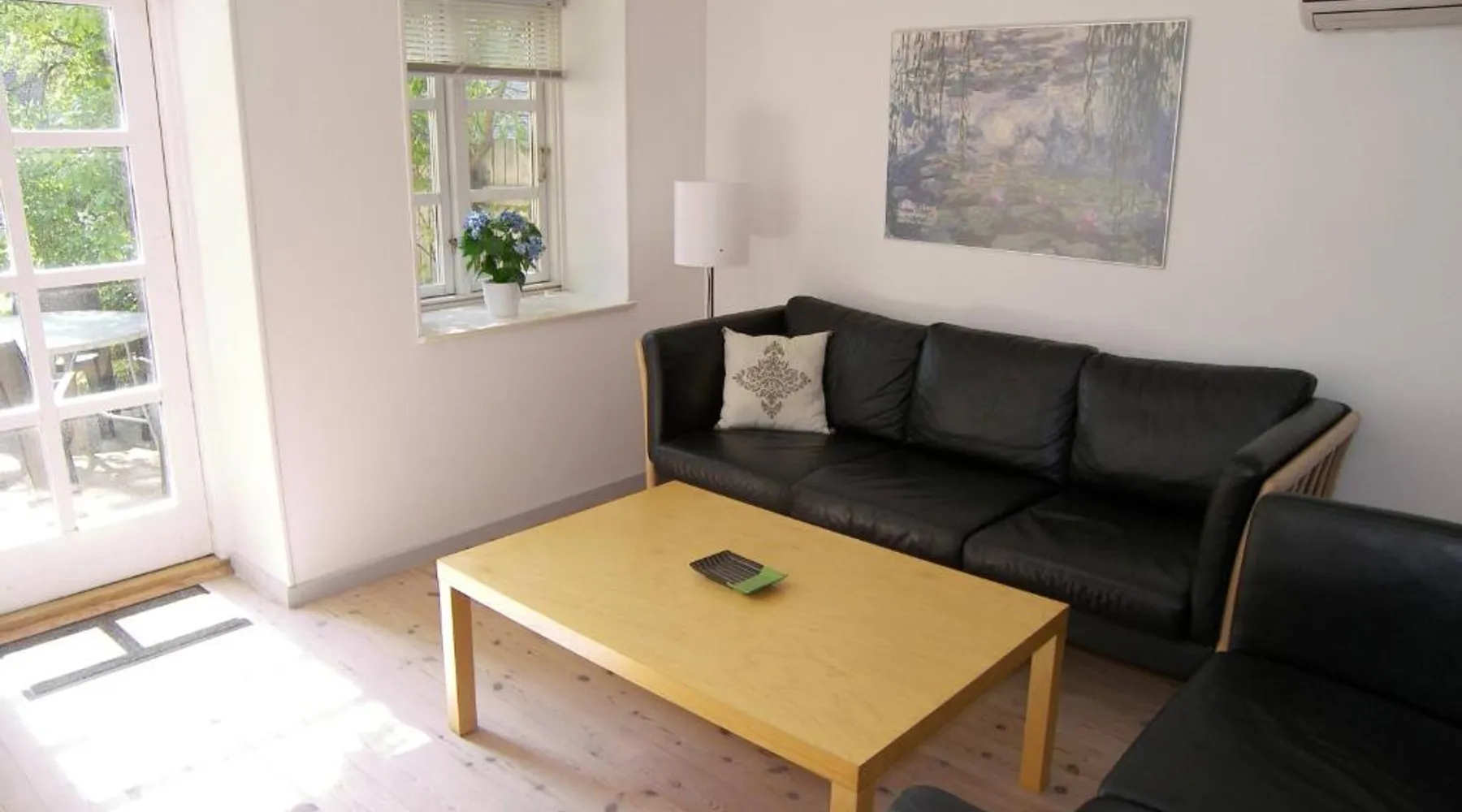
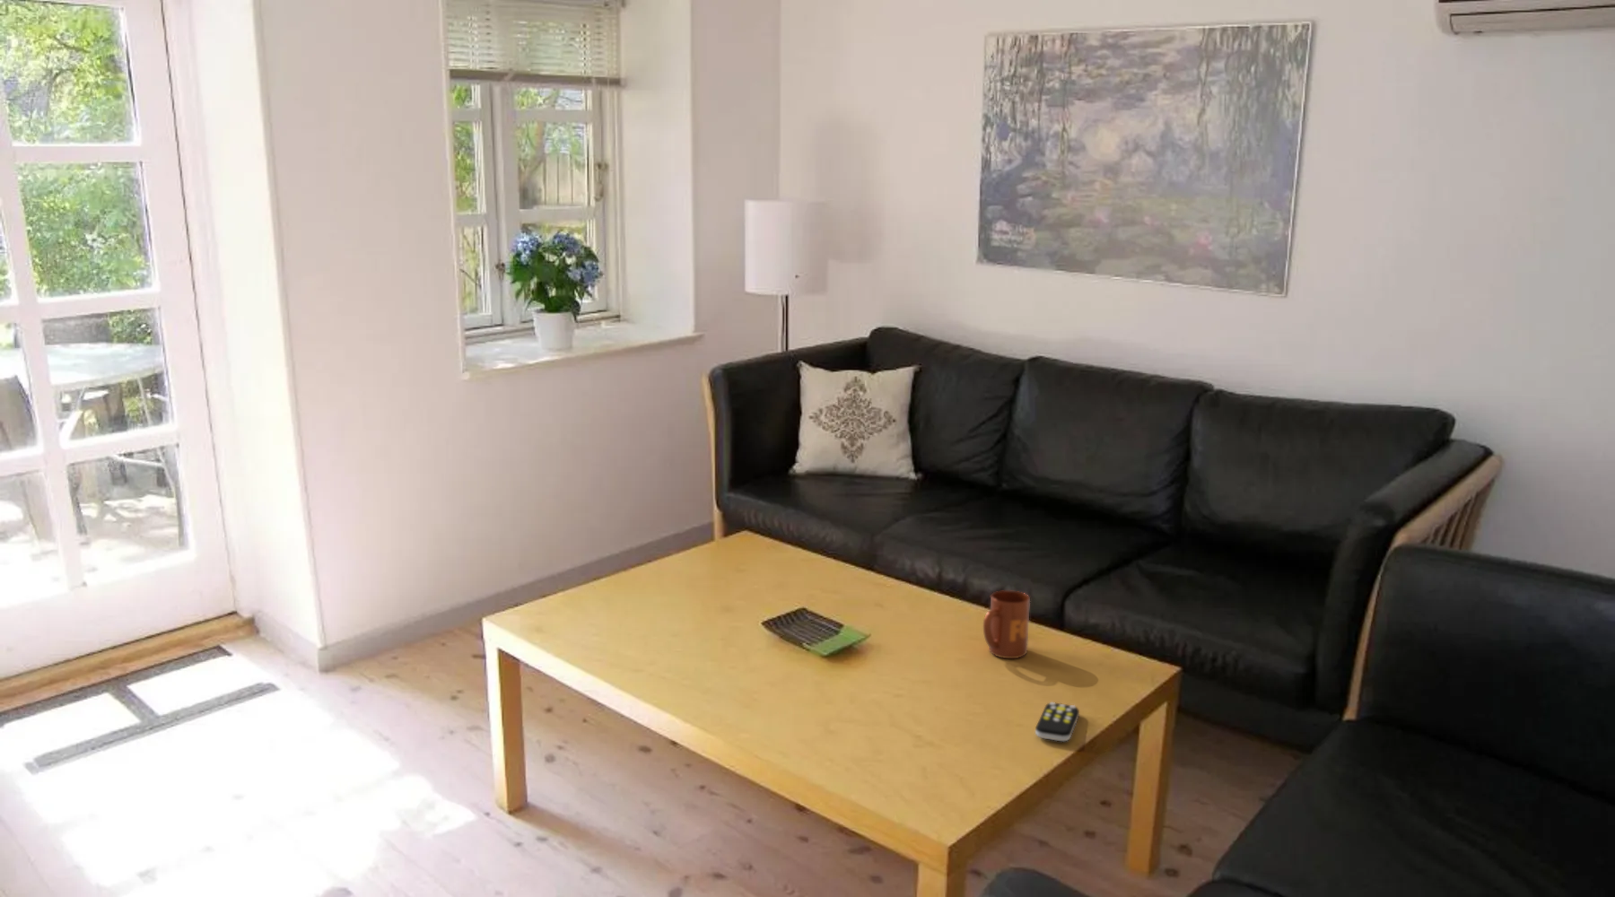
+ remote control [1034,701,1080,742]
+ mug [982,589,1031,659]
